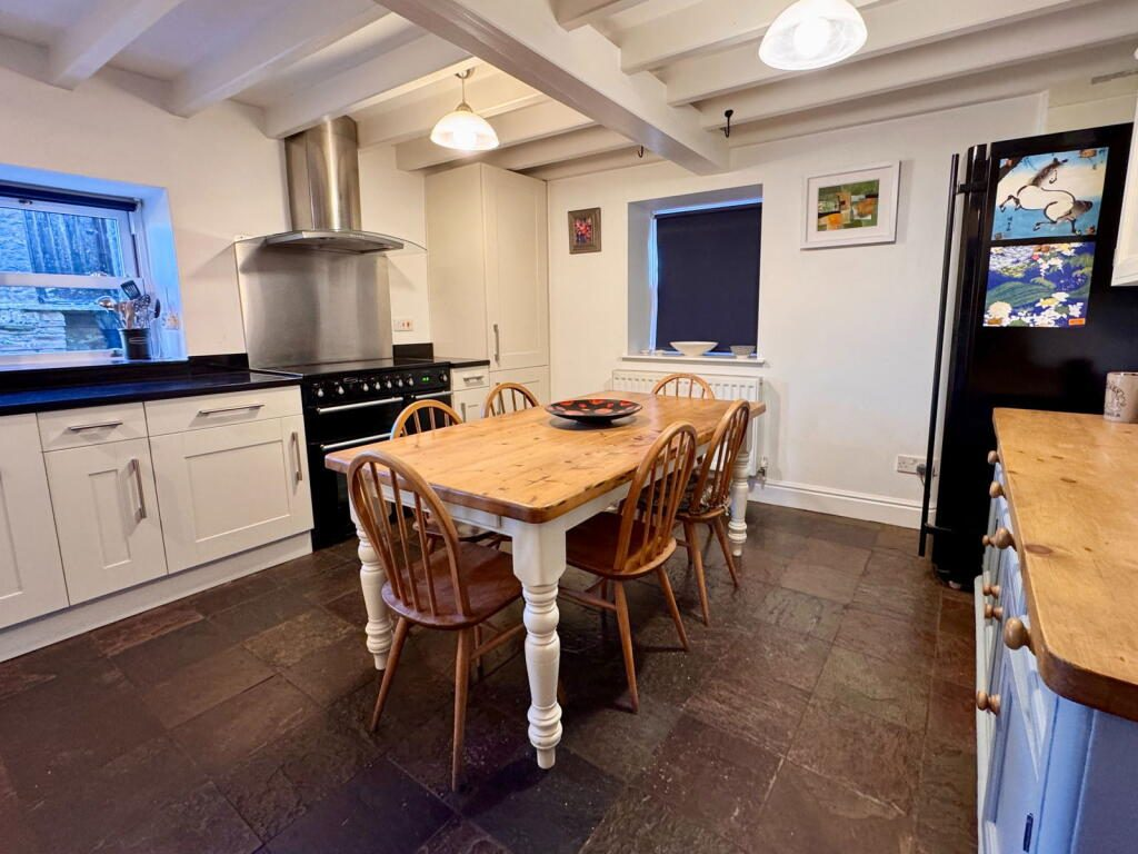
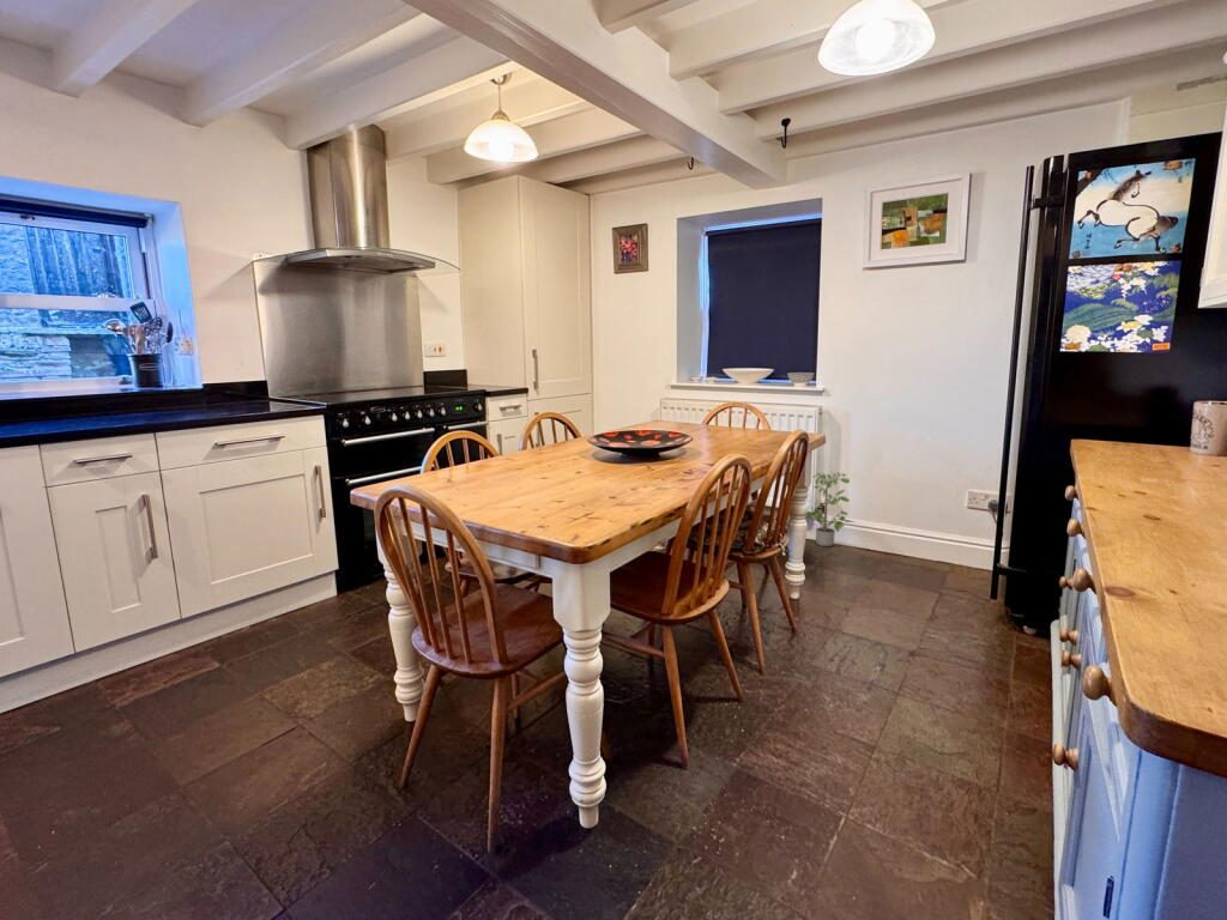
+ potted plant [806,470,856,547]
